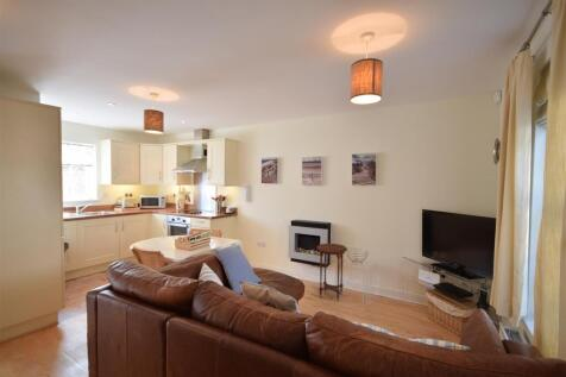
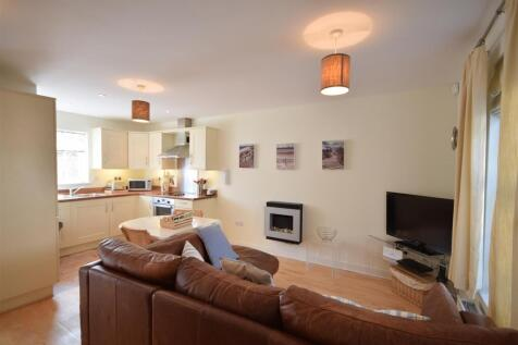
- side table [315,243,348,302]
